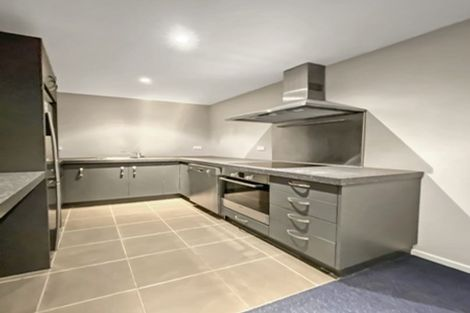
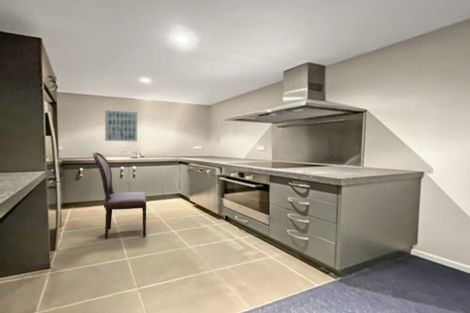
+ wall art [104,109,138,142]
+ dining chair [92,151,147,240]
